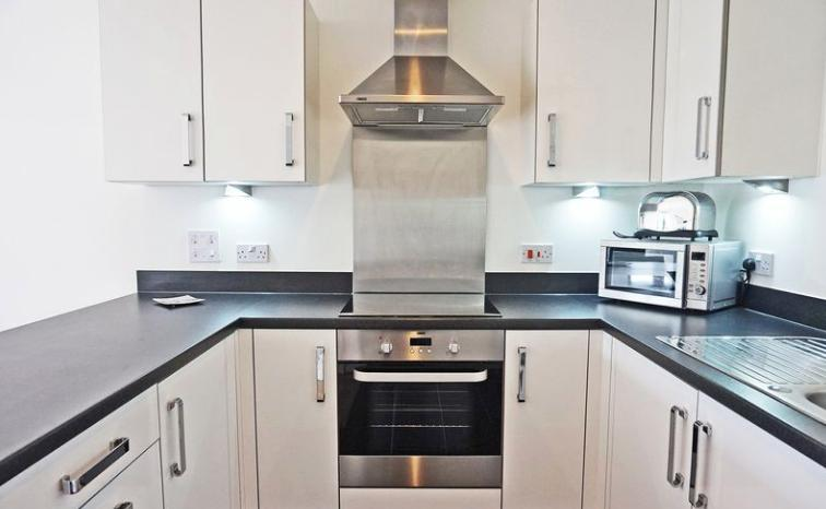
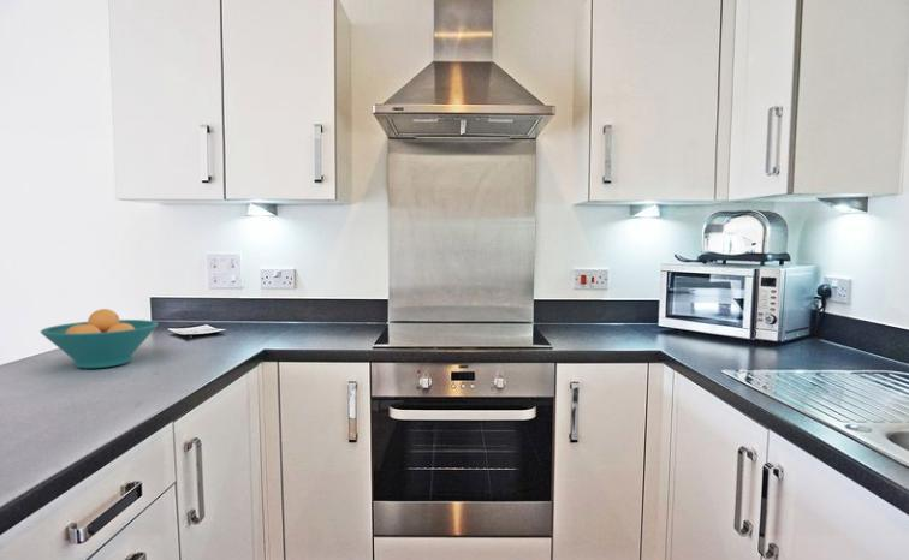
+ fruit bowl [40,308,160,369]
